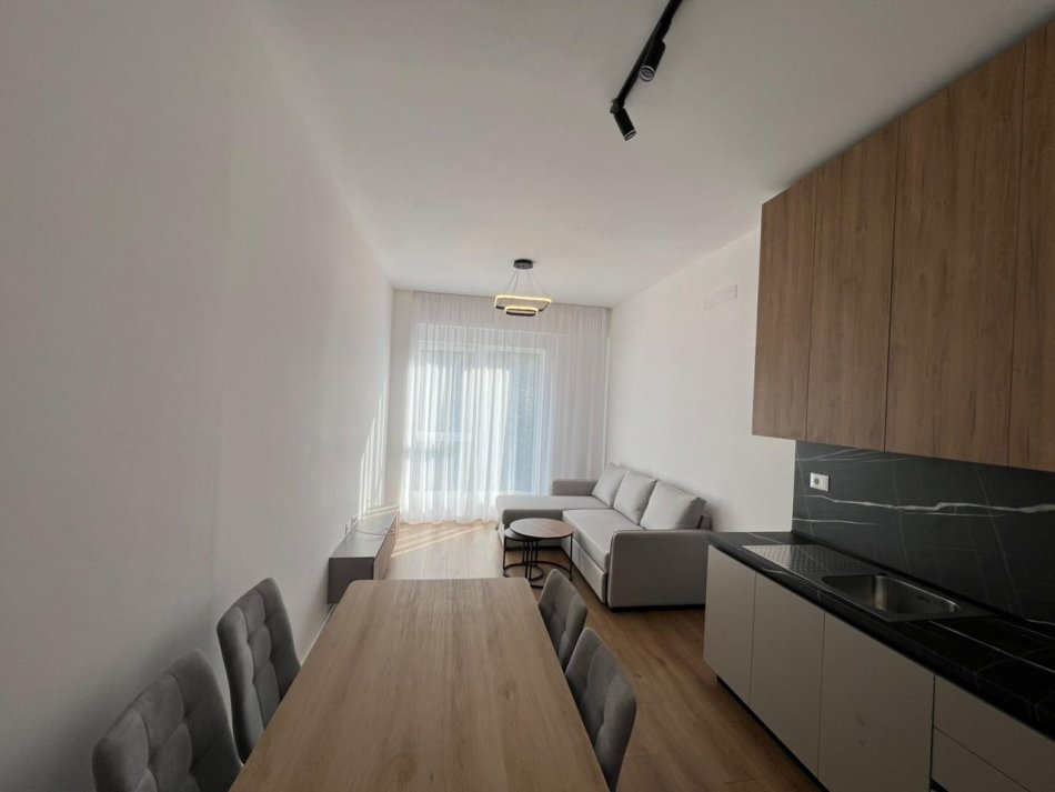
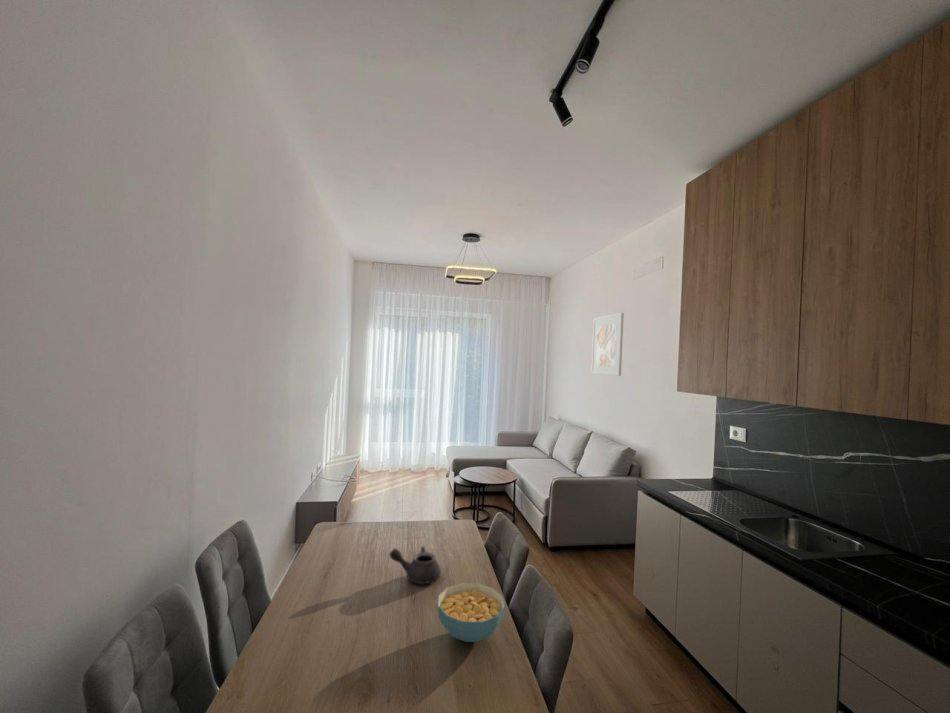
+ cereal bowl [437,582,506,643]
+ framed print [590,312,625,377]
+ teapot [389,545,442,585]
